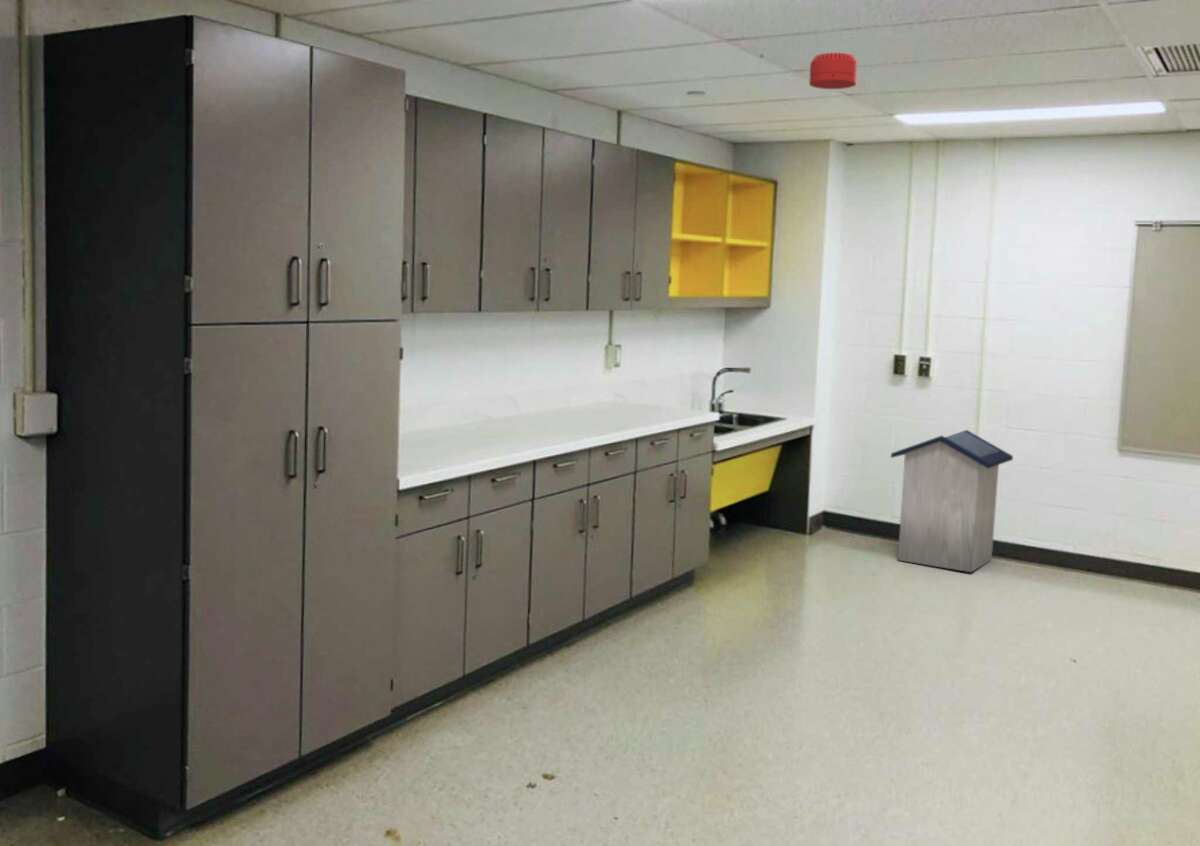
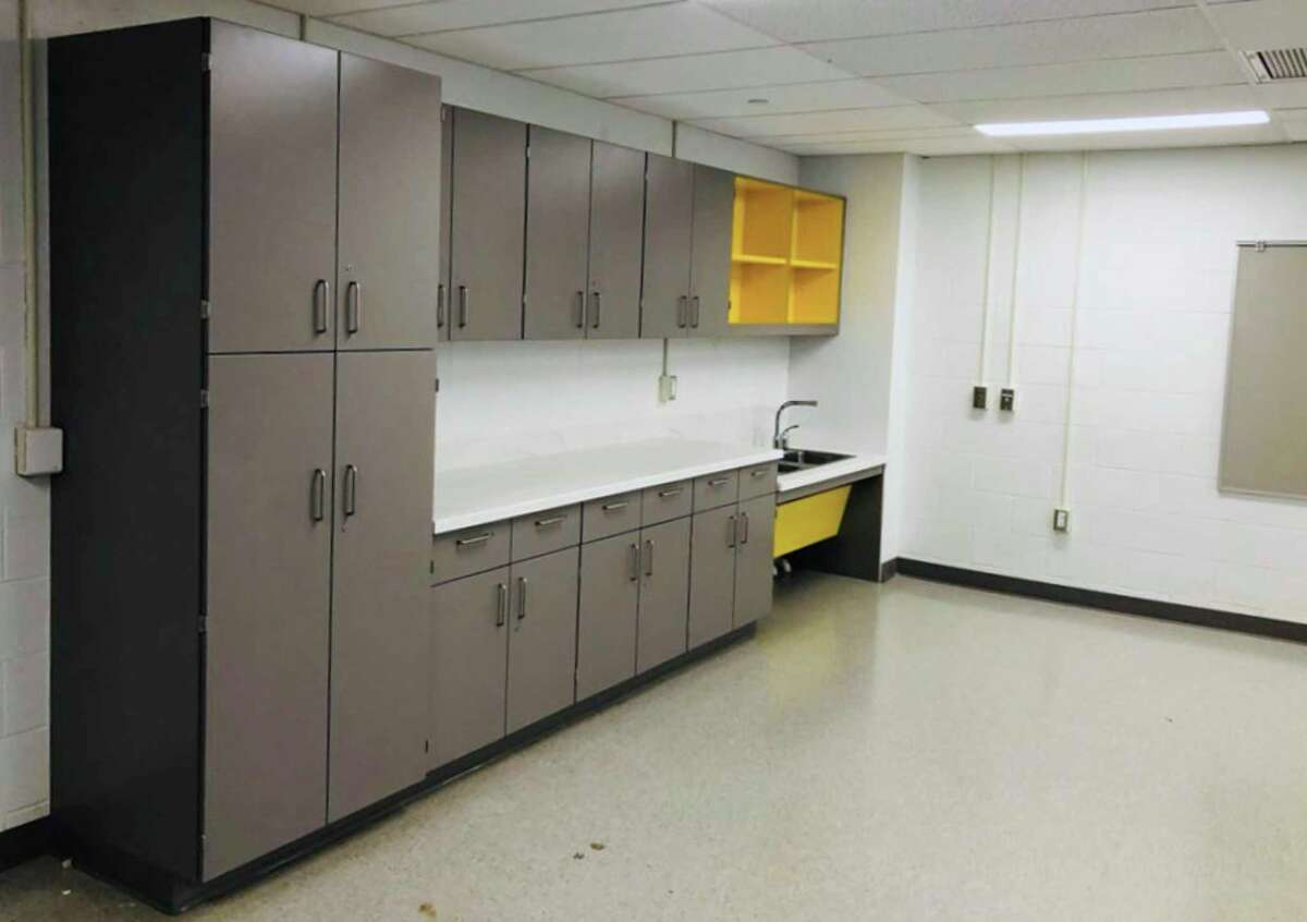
- trash can [890,429,1014,573]
- smoke detector [808,52,858,90]
